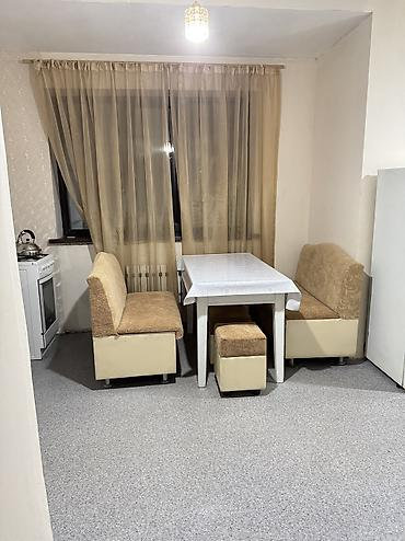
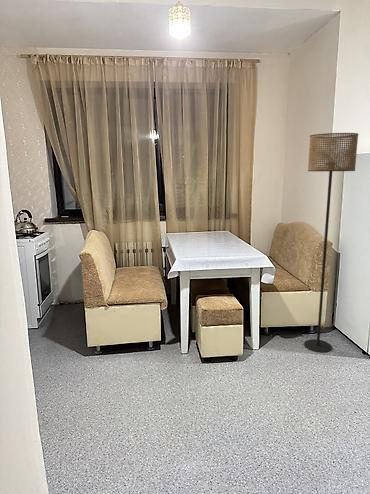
+ floor lamp [303,132,359,354]
